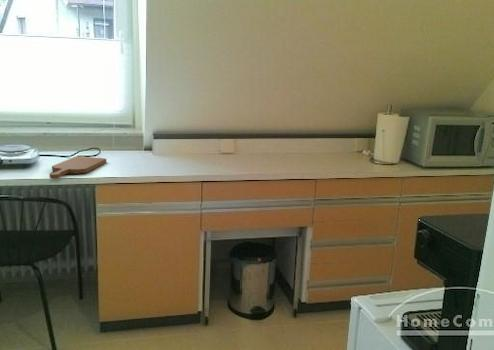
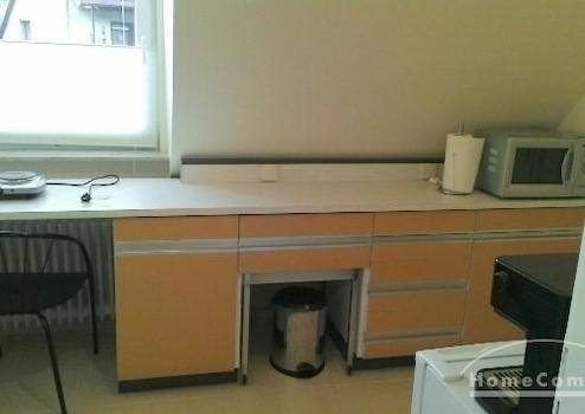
- cutting board [49,156,107,180]
